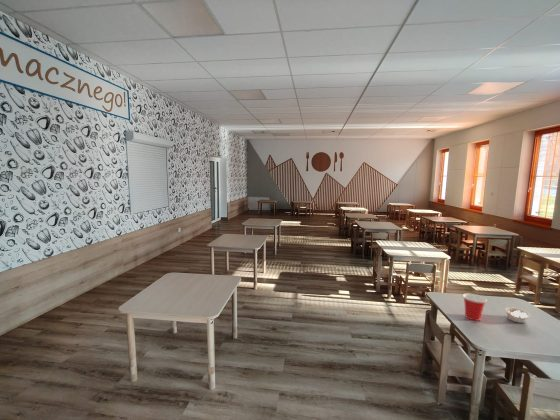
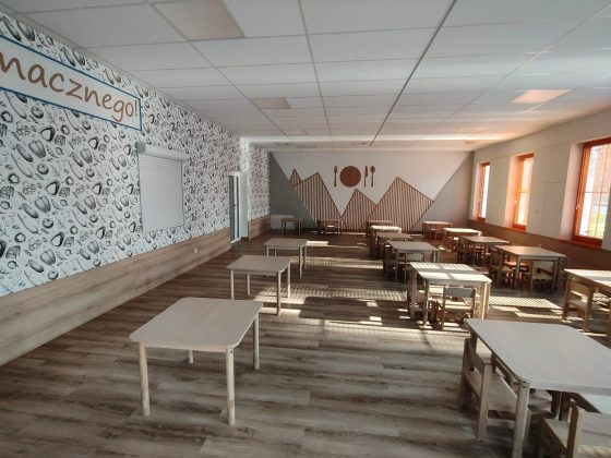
- legume [504,306,532,324]
- cup [462,292,488,322]
